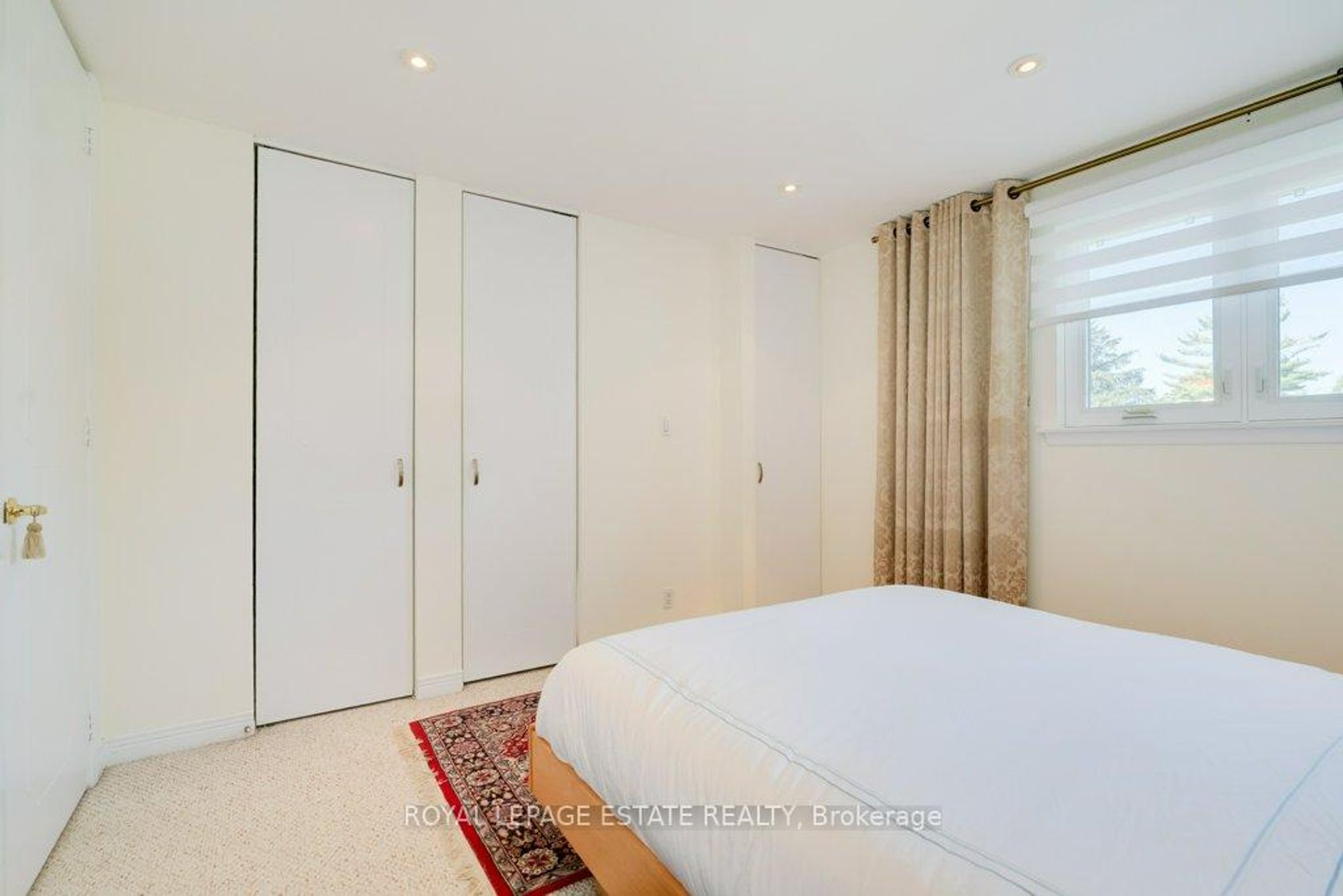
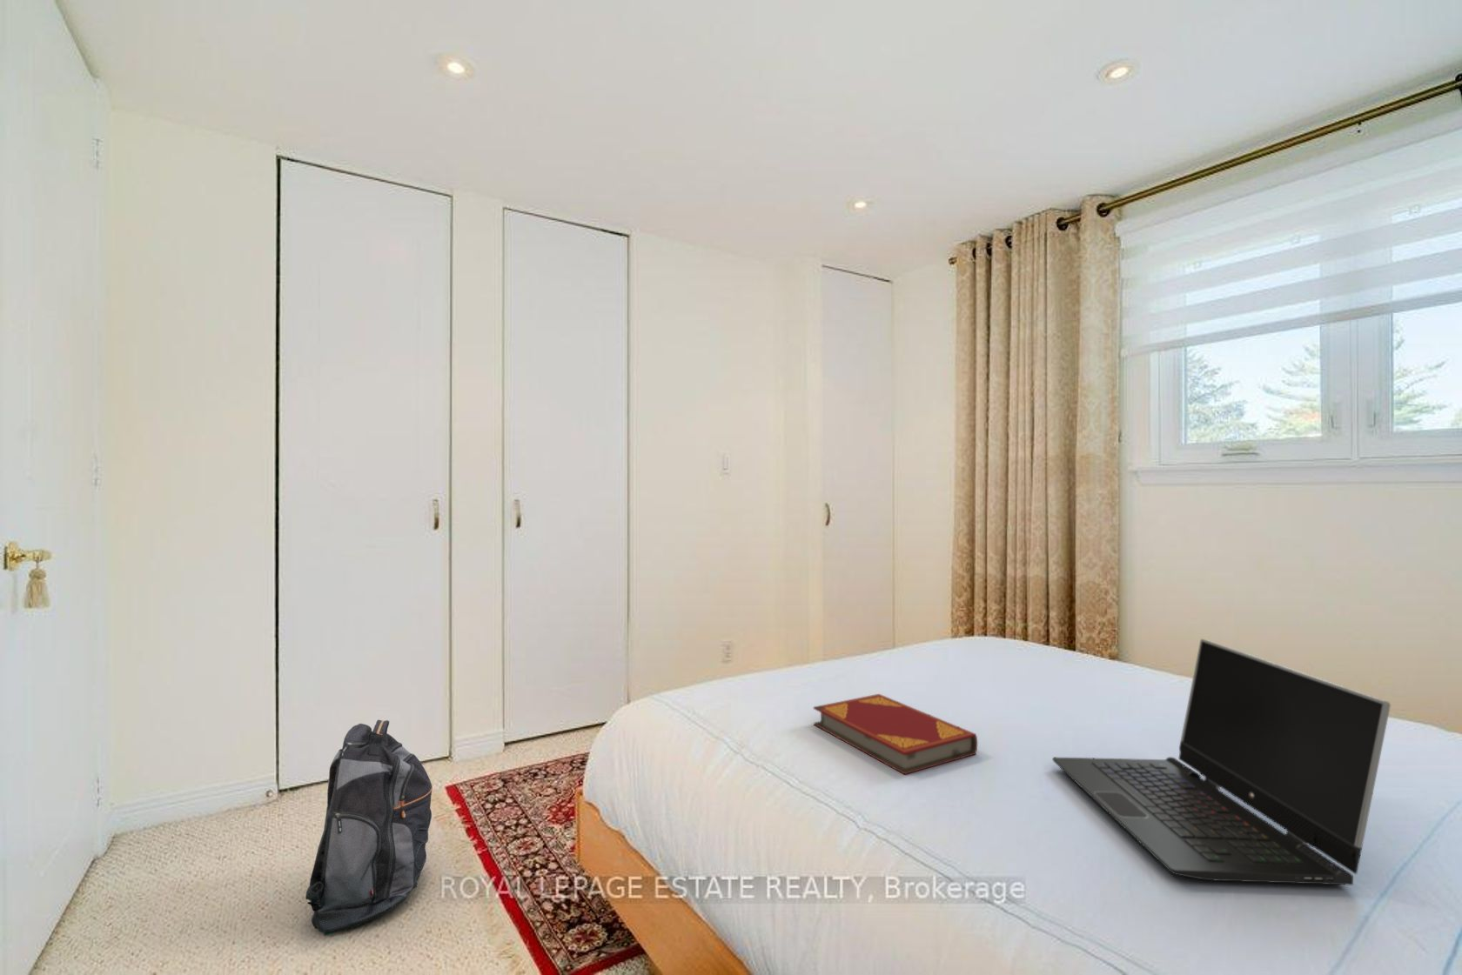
+ laptop computer [1052,639,1391,886]
+ backpack [305,719,433,936]
+ hardback book [812,693,979,775]
